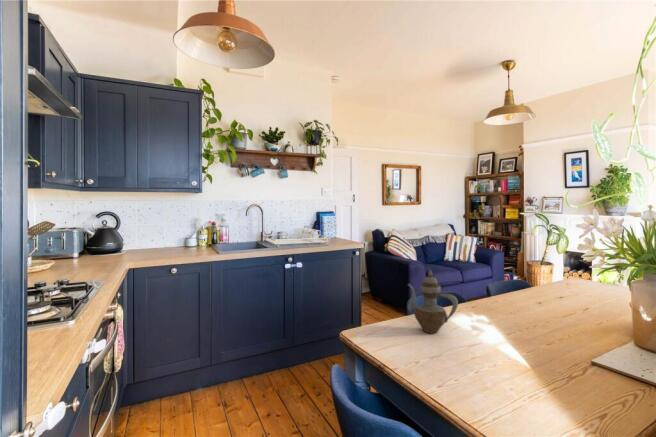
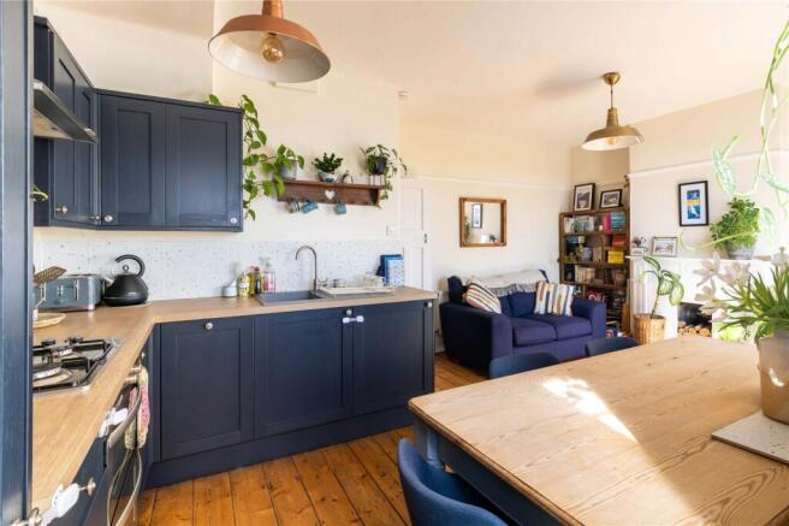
- teapot [406,269,459,334]
